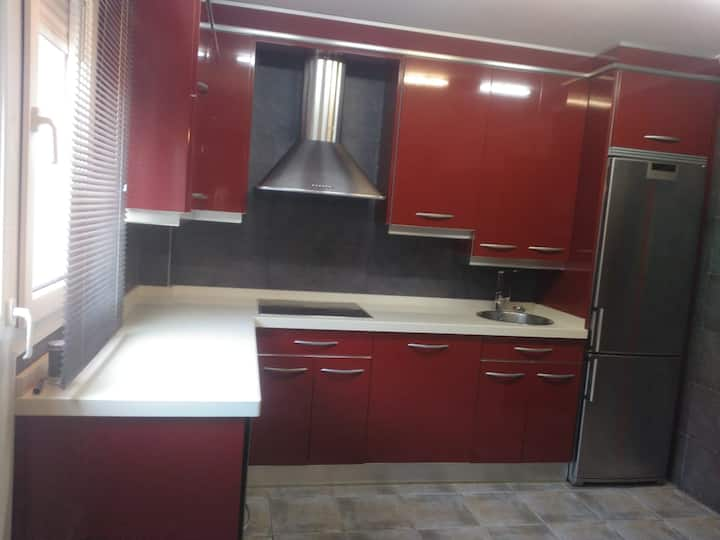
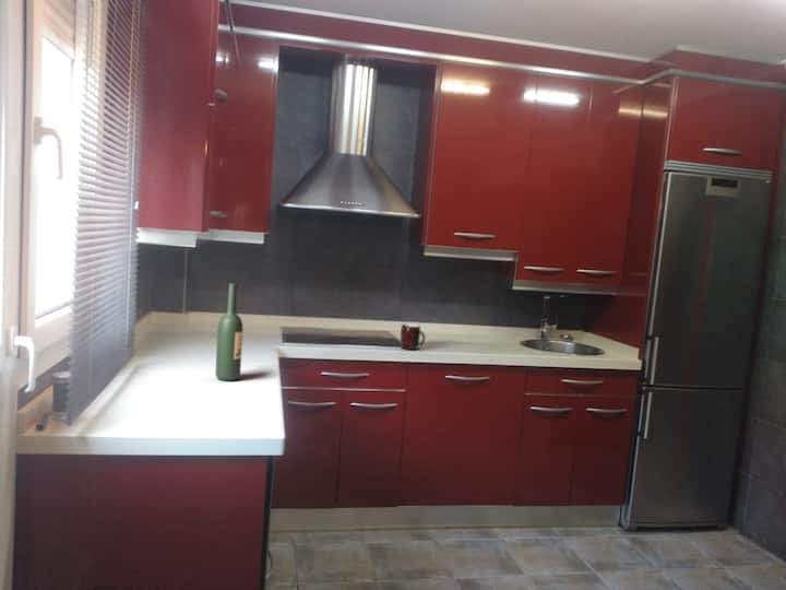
+ wine bottle [215,282,243,381]
+ mug [400,322,426,351]
